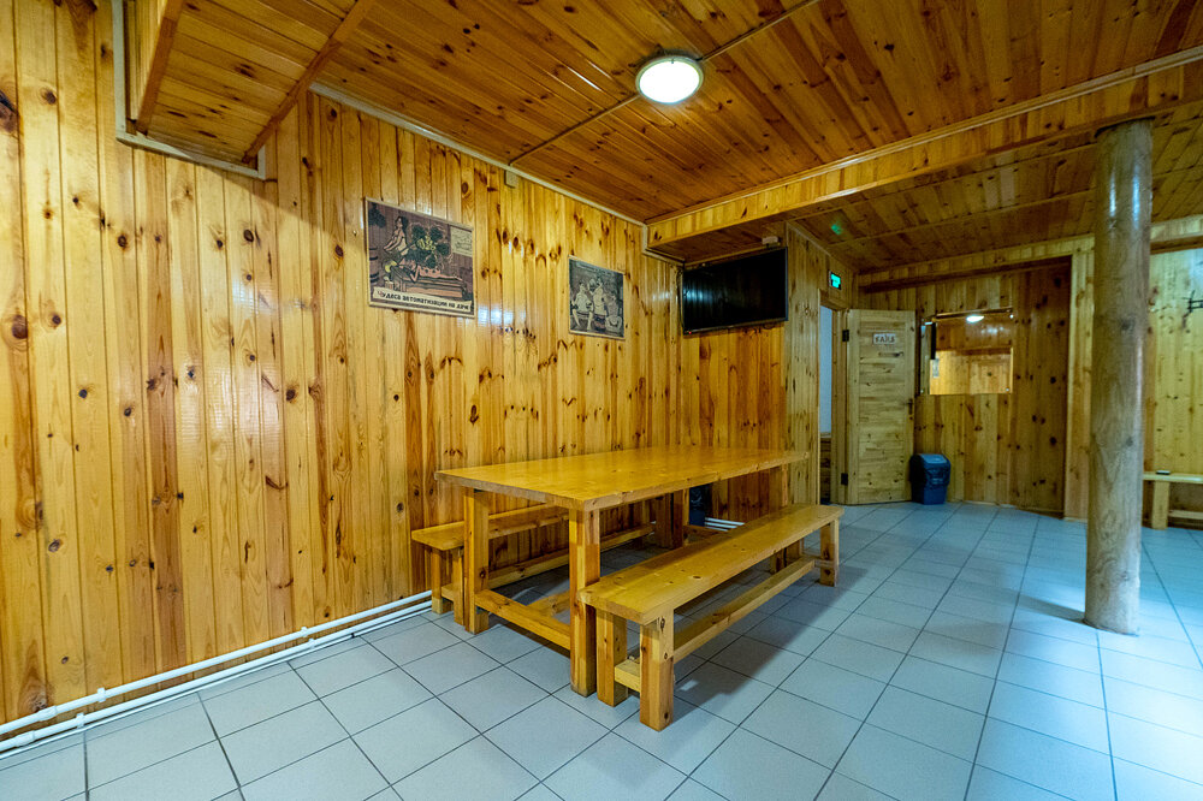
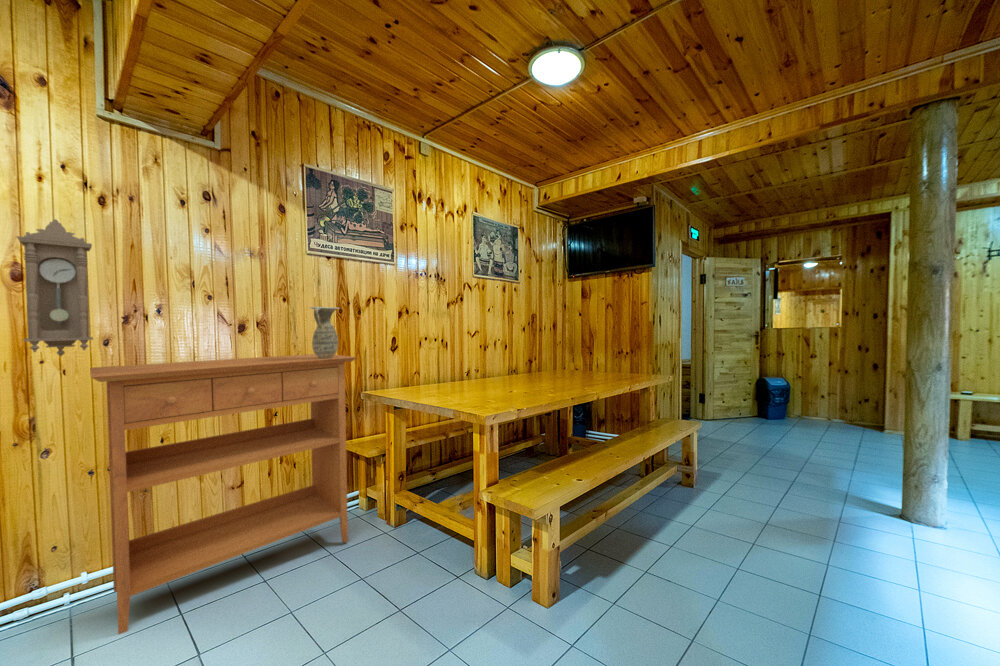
+ console table [89,353,358,636]
+ ceramic jug [309,306,341,359]
+ pendulum clock [16,218,94,357]
